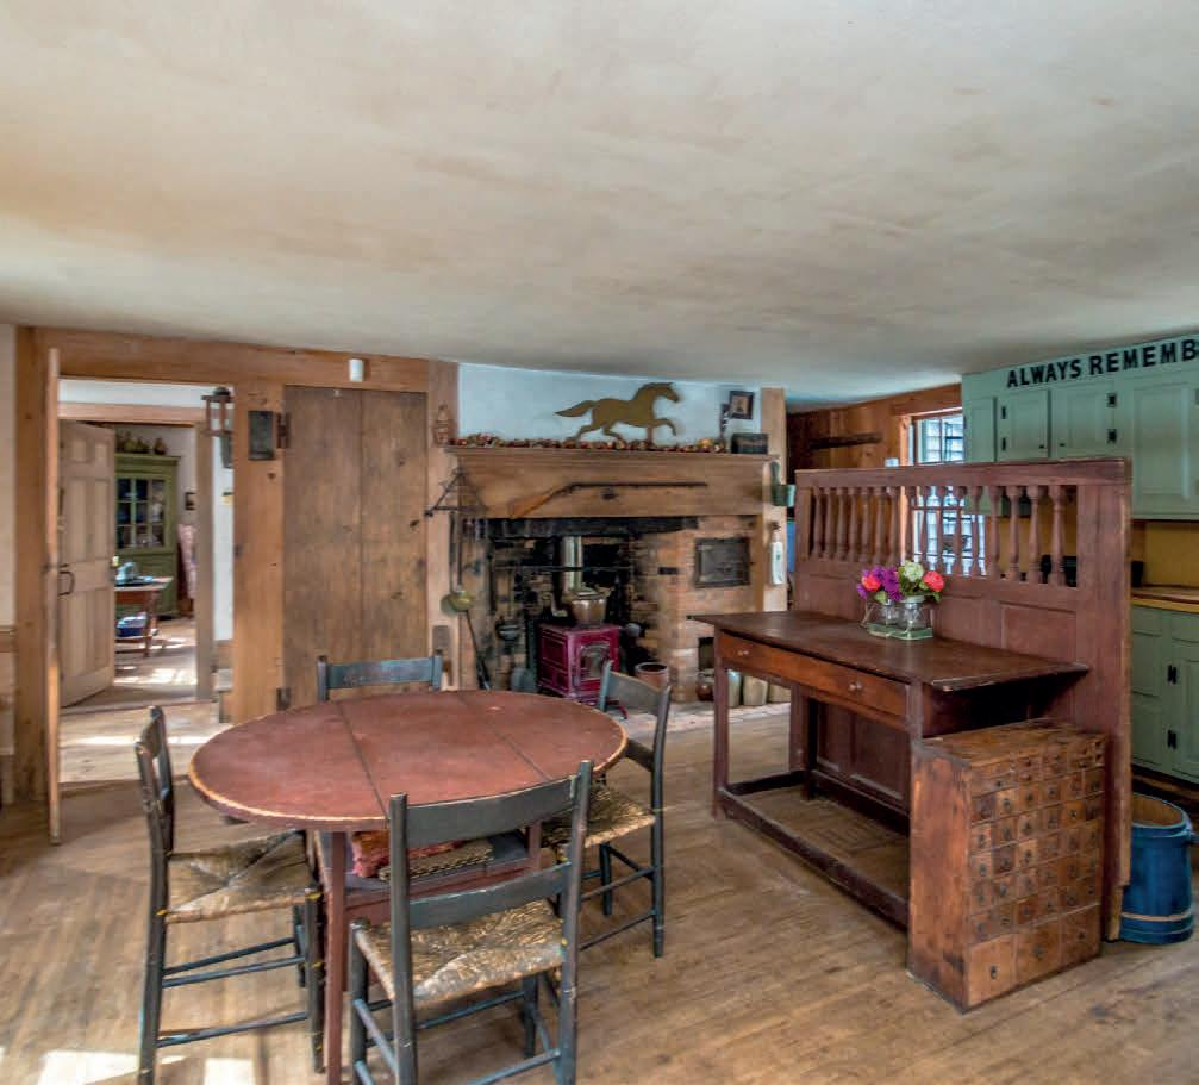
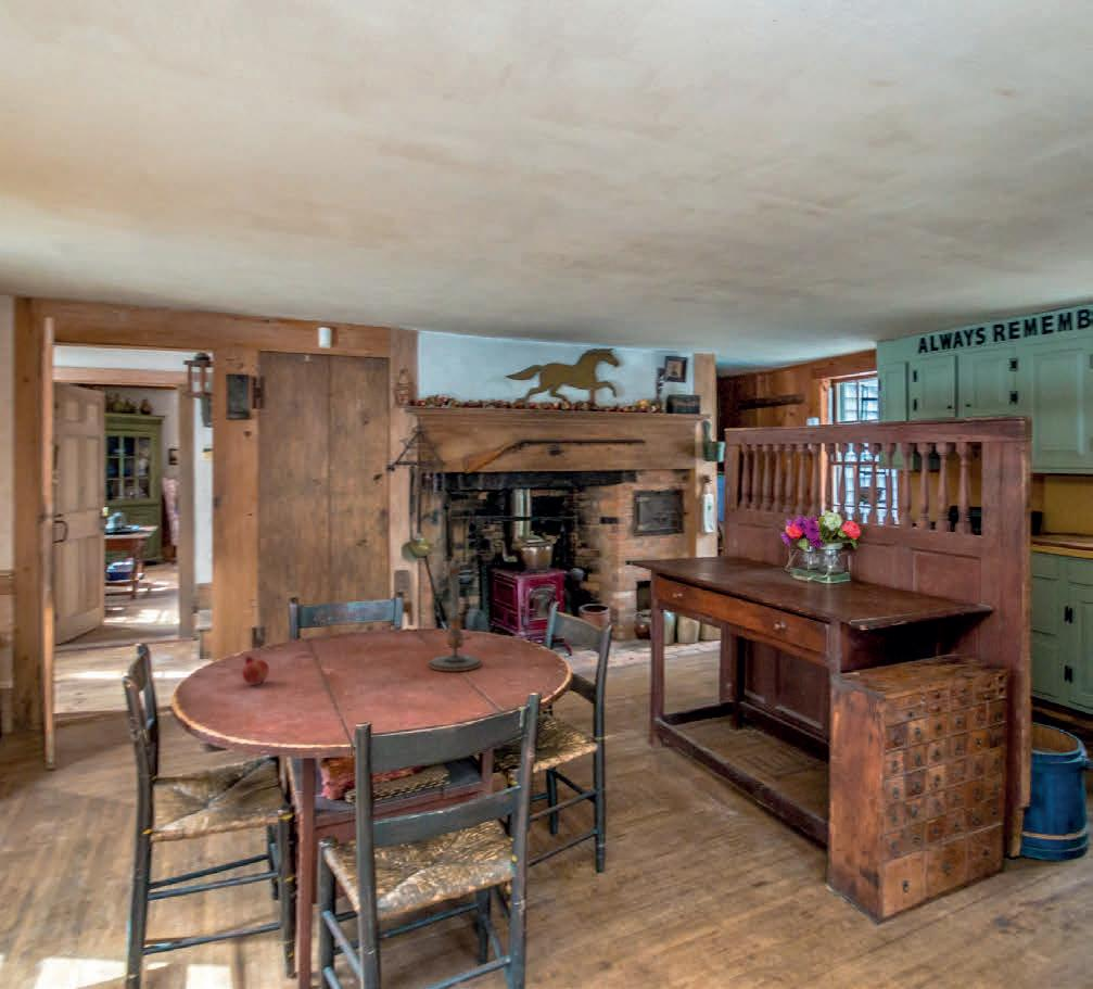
+ fruit [241,655,270,686]
+ candlestick [428,561,483,672]
